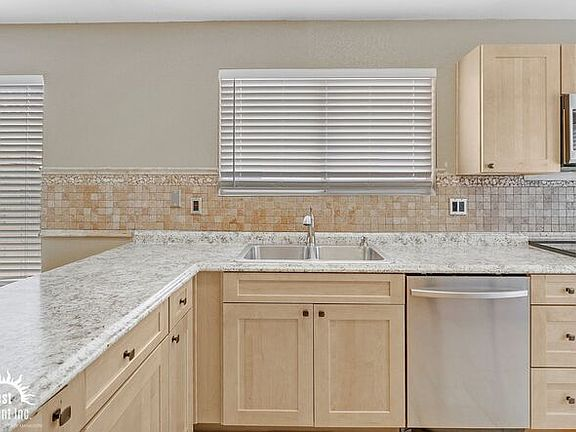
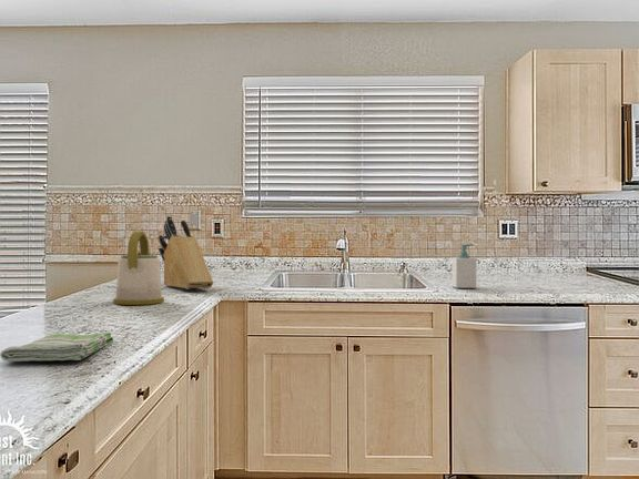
+ soap bottle [452,243,477,289]
+ dish towel [0,332,114,363]
+ kettle [112,230,165,306]
+ knife block [158,215,214,291]
